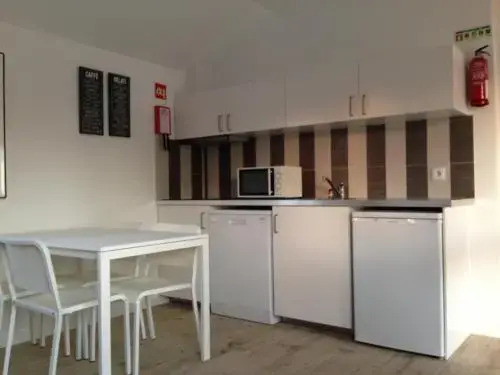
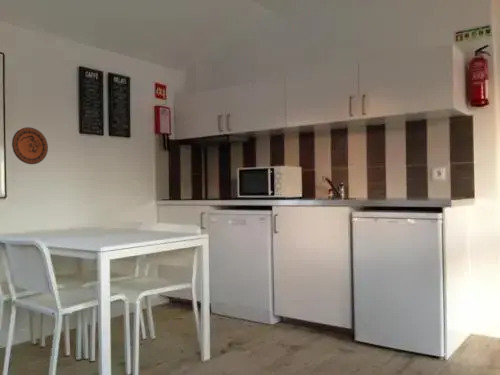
+ decorative plate [11,126,49,165]
